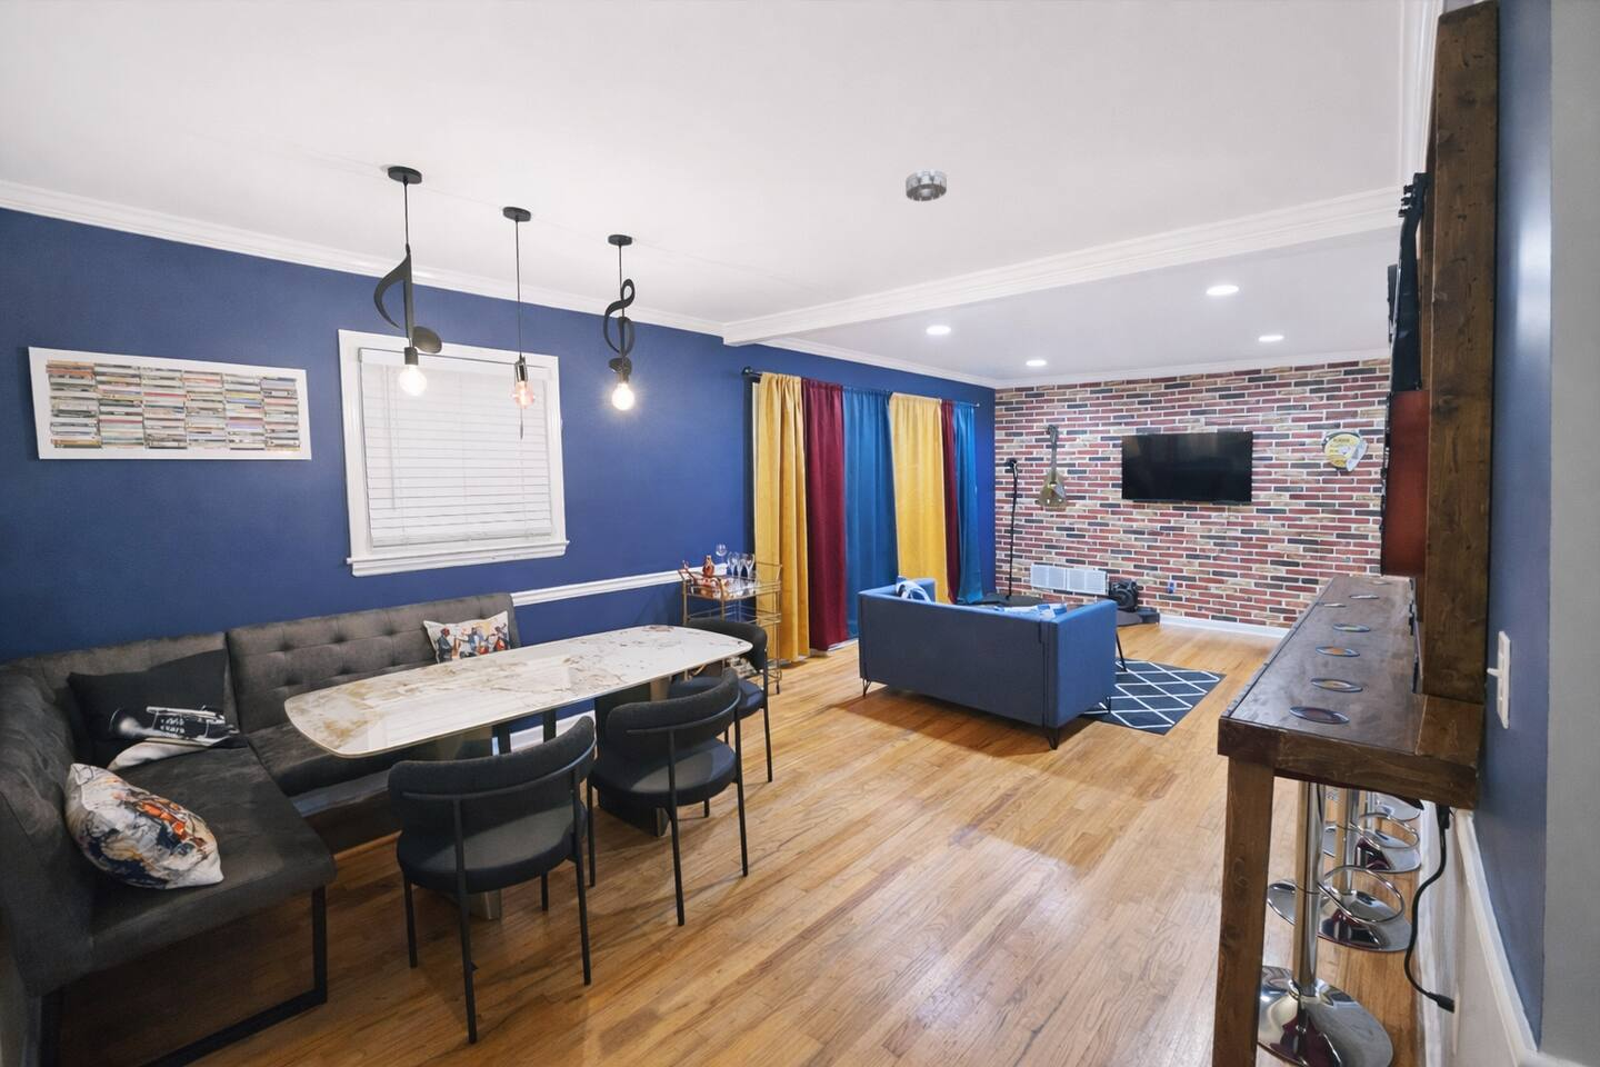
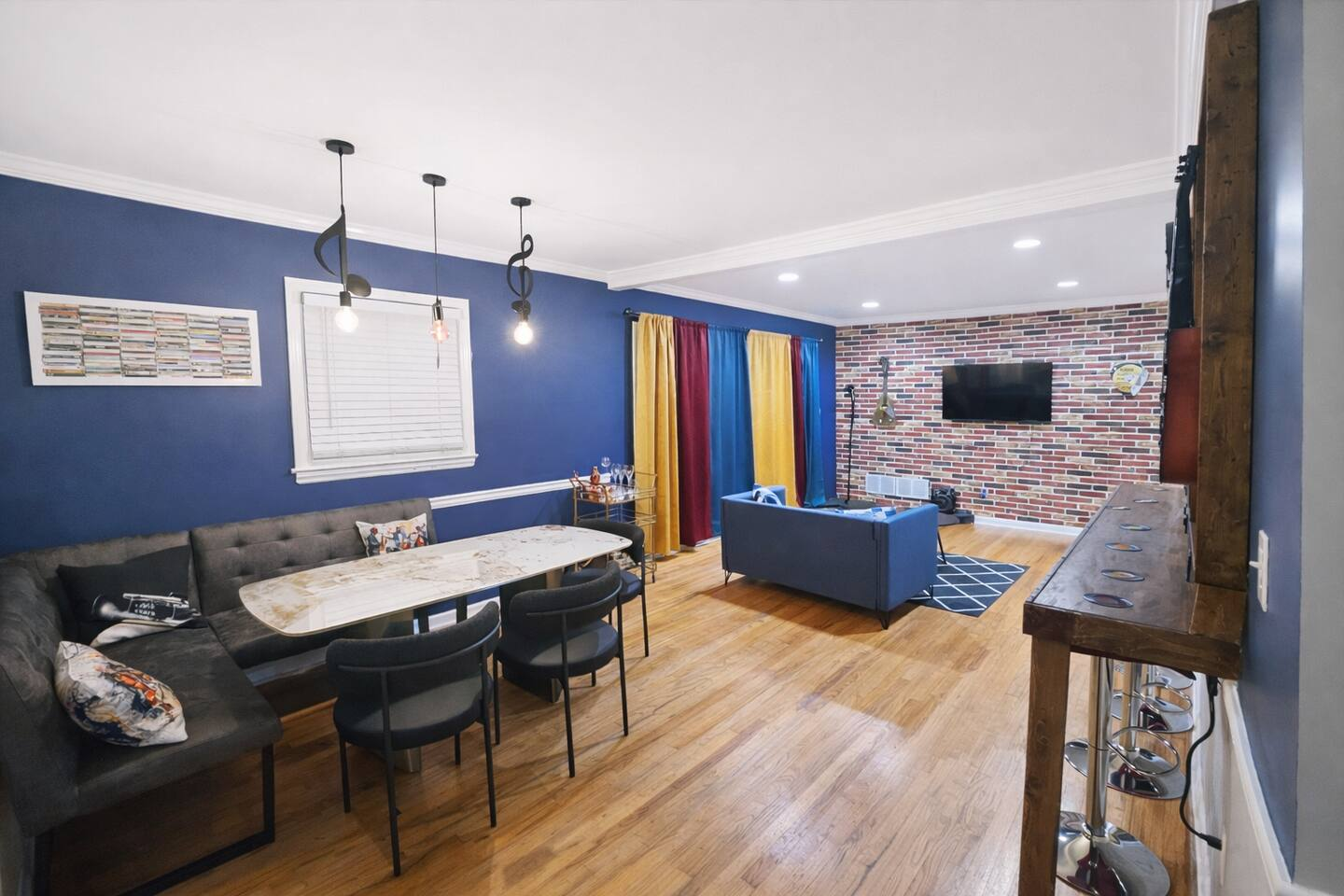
- smoke detector [905,168,948,202]
